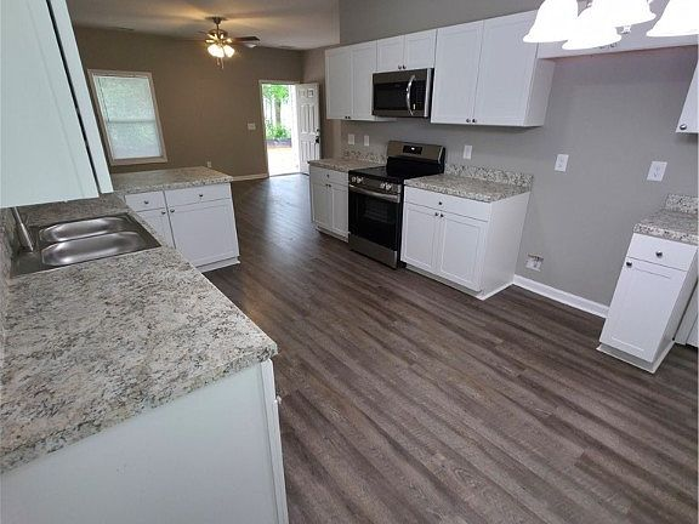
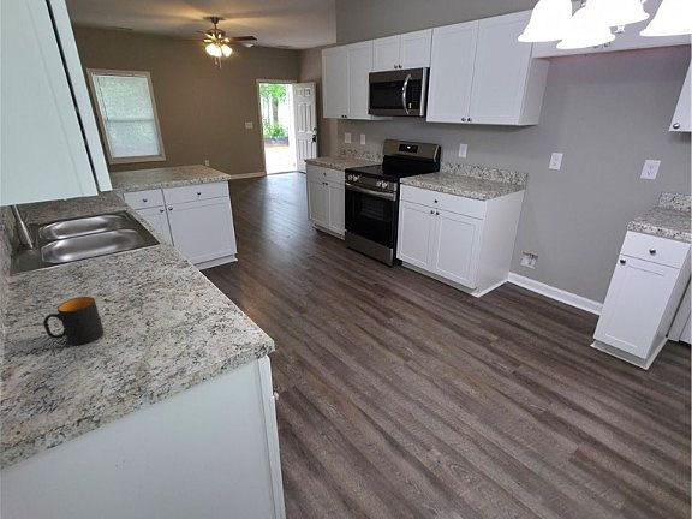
+ mug [42,296,105,346]
